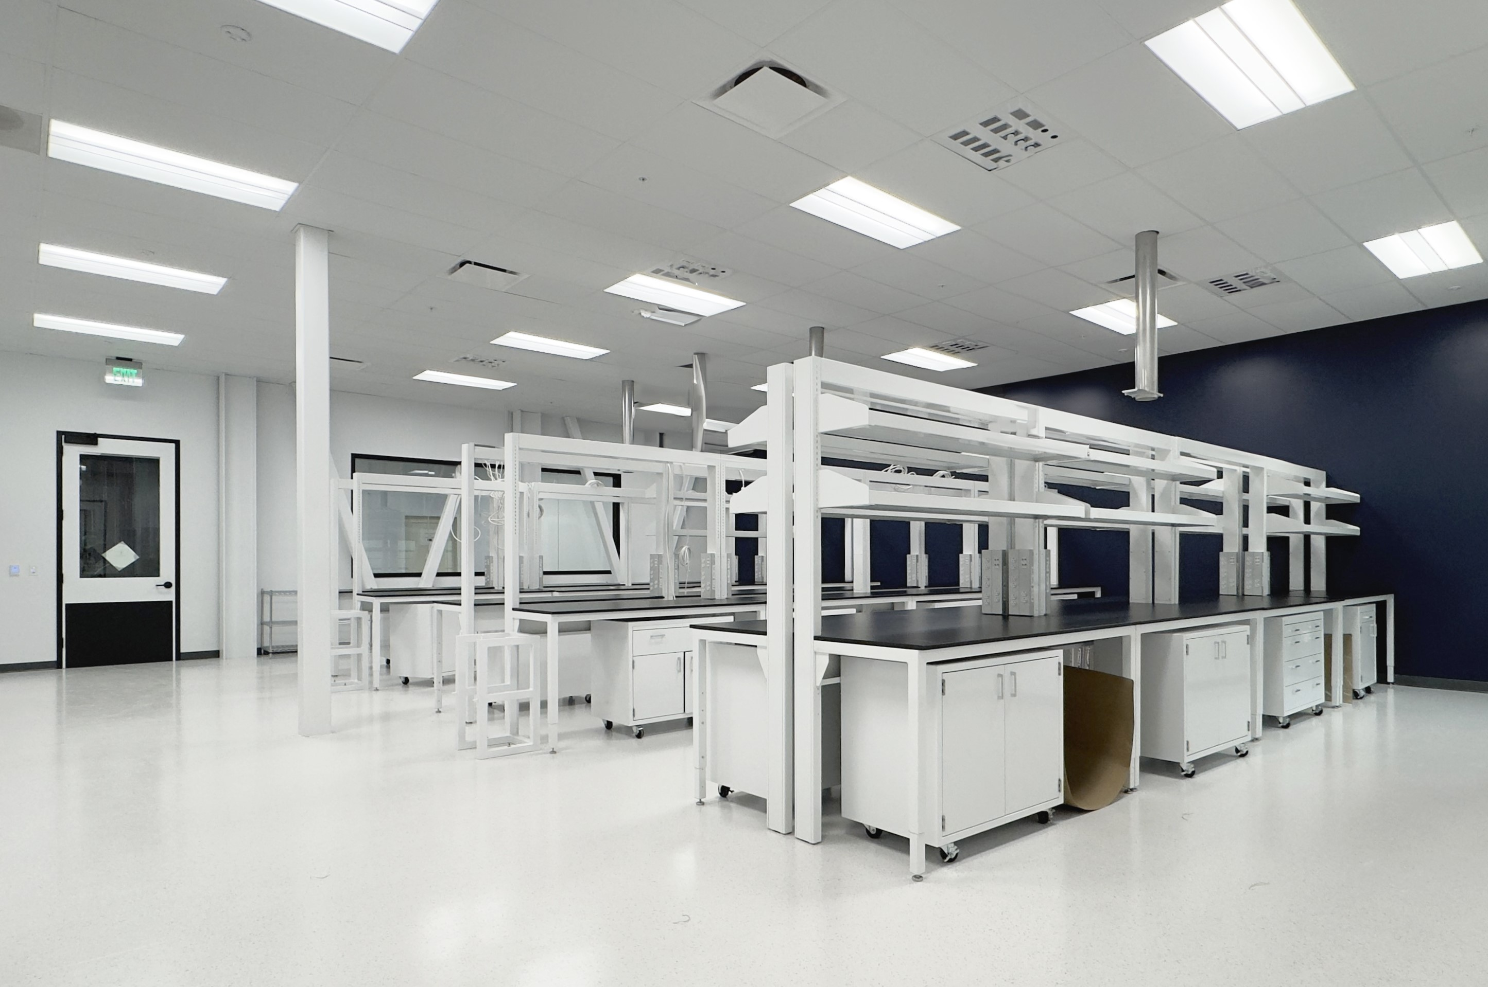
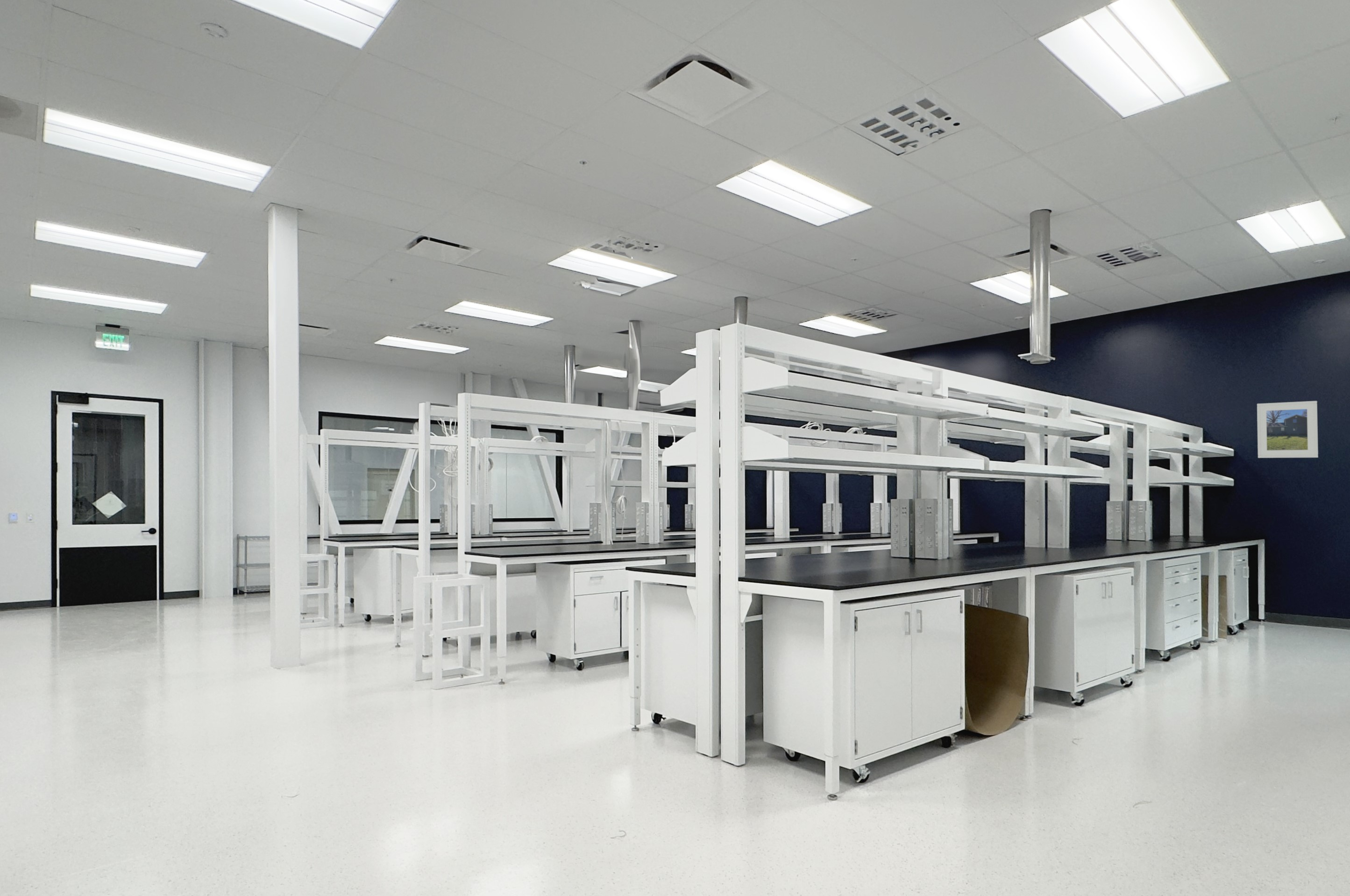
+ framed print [1257,401,1319,459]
